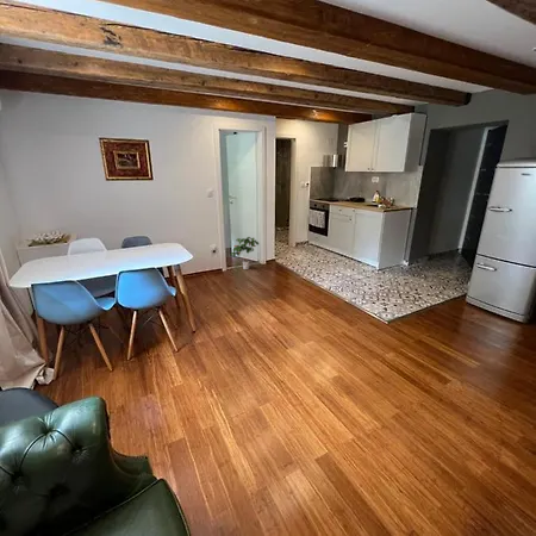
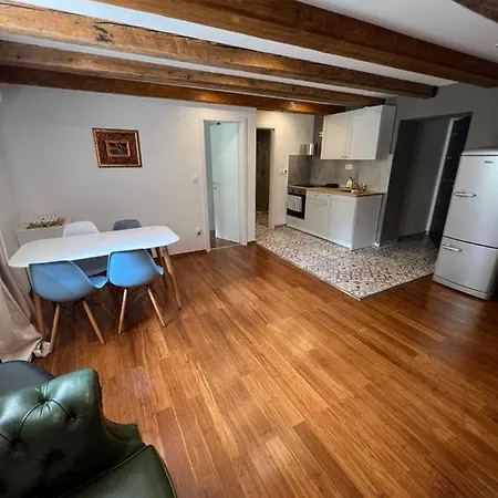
- potted plant [230,236,260,270]
